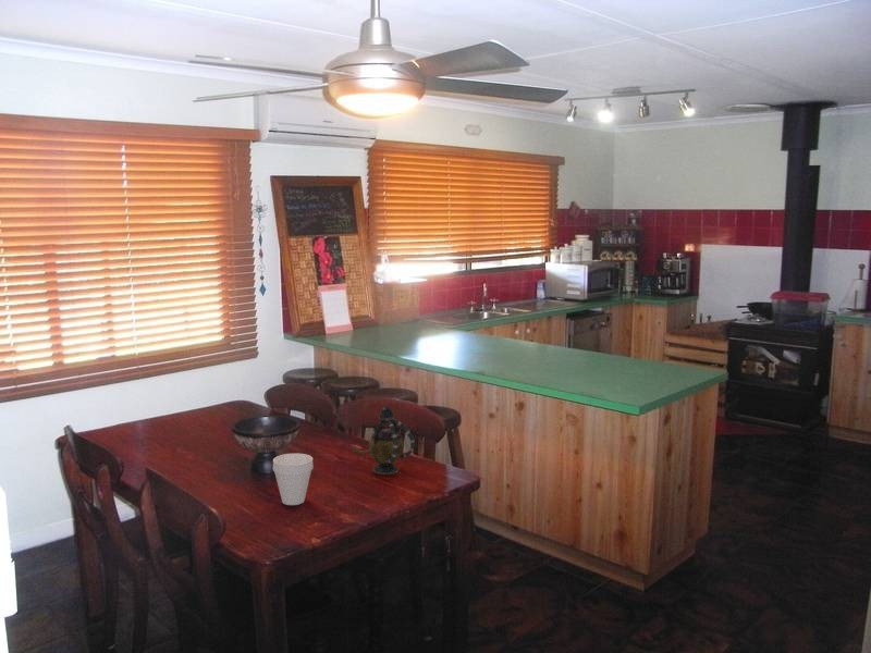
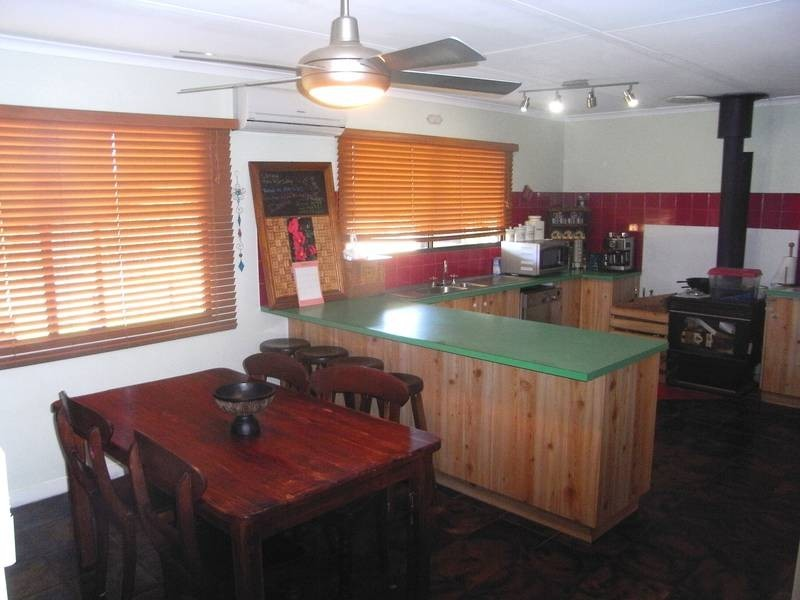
- cup [272,453,314,506]
- teapot [351,405,416,476]
